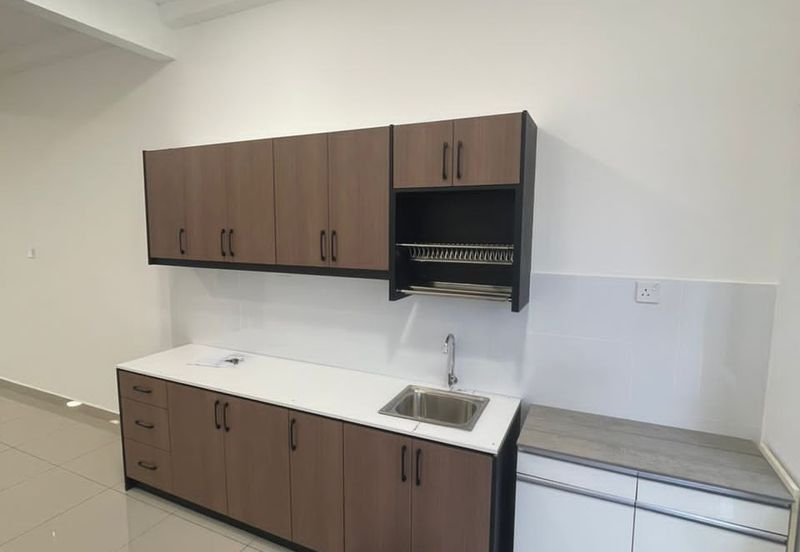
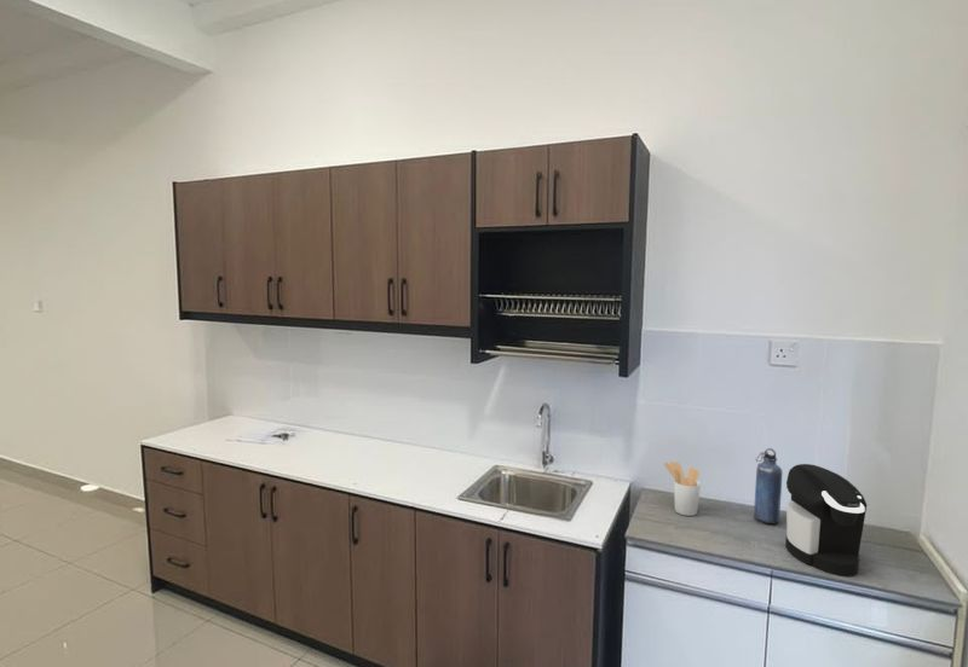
+ utensil holder [663,460,702,517]
+ coffee maker [784,463,868,578]
+ water bottle [753,447,783,524]
